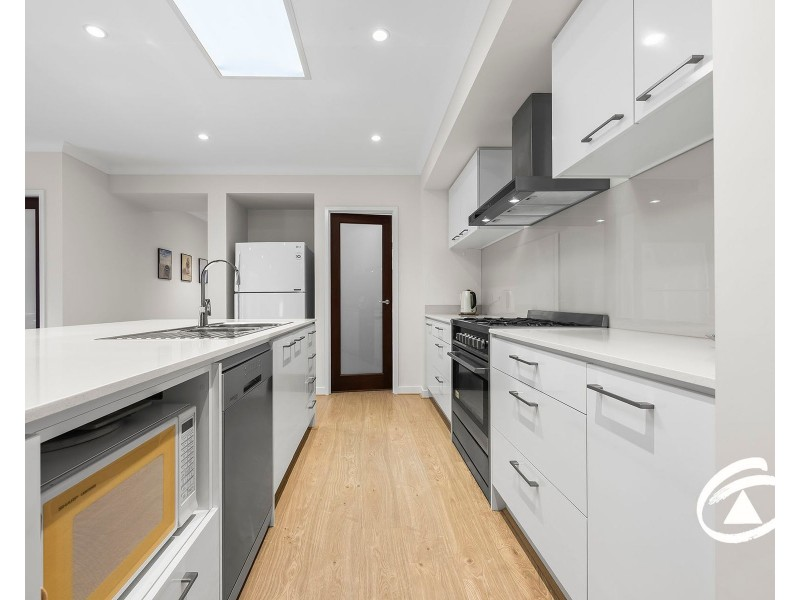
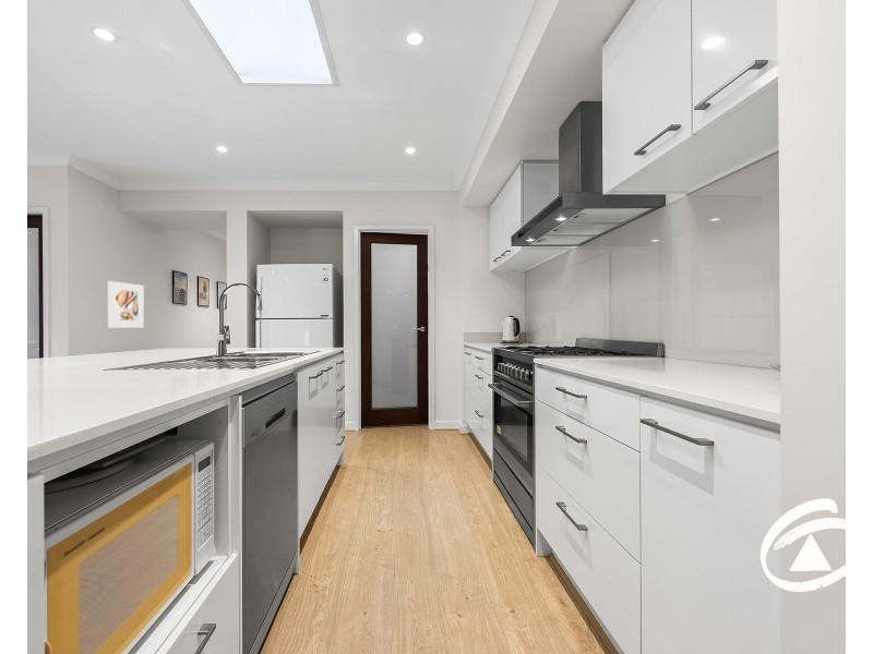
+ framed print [107,280,145,329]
